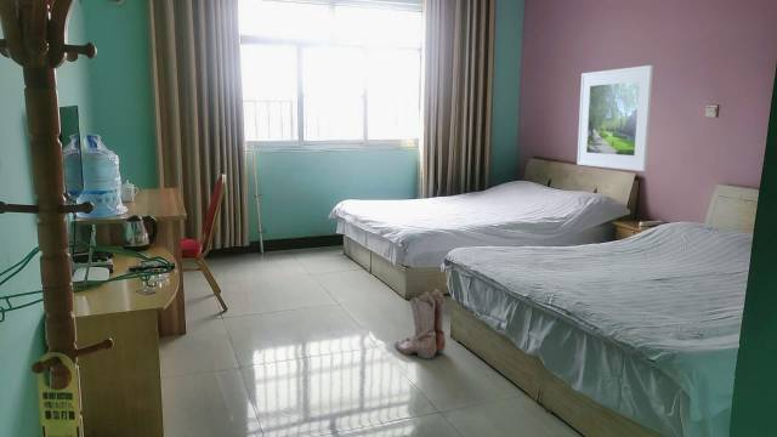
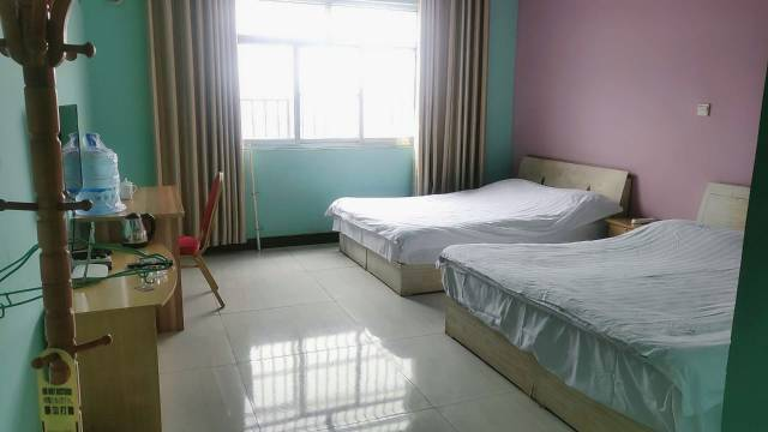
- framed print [575,64,654,172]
- boots [393,288,447,359]
